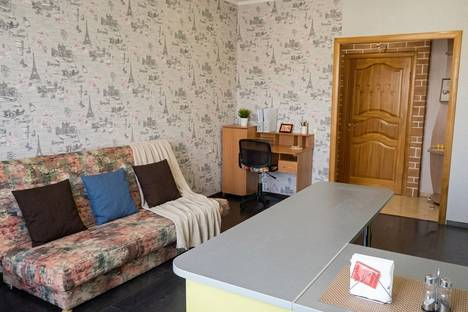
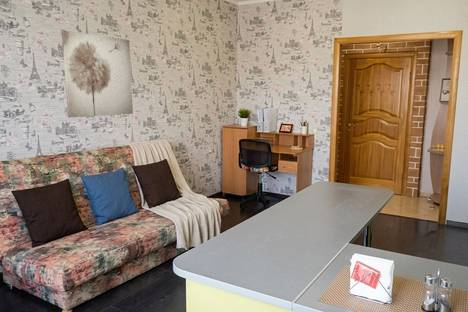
+ wall art [61,29,134,119]
